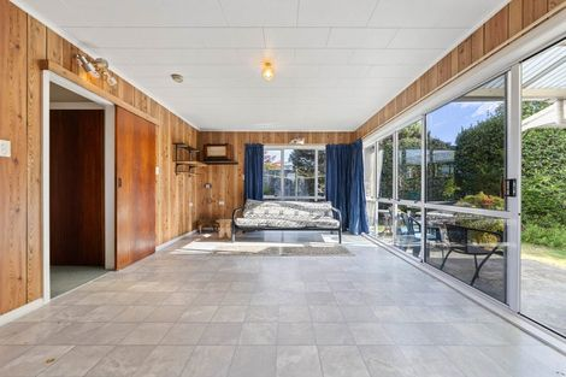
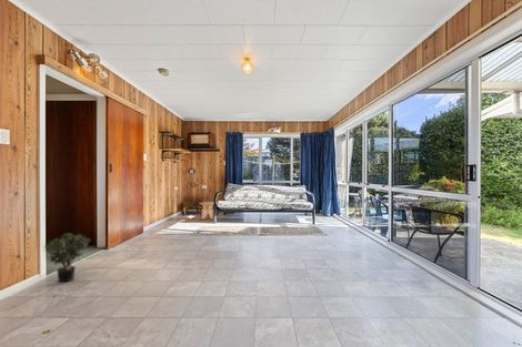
+ potted plant [42,232,91,283]
